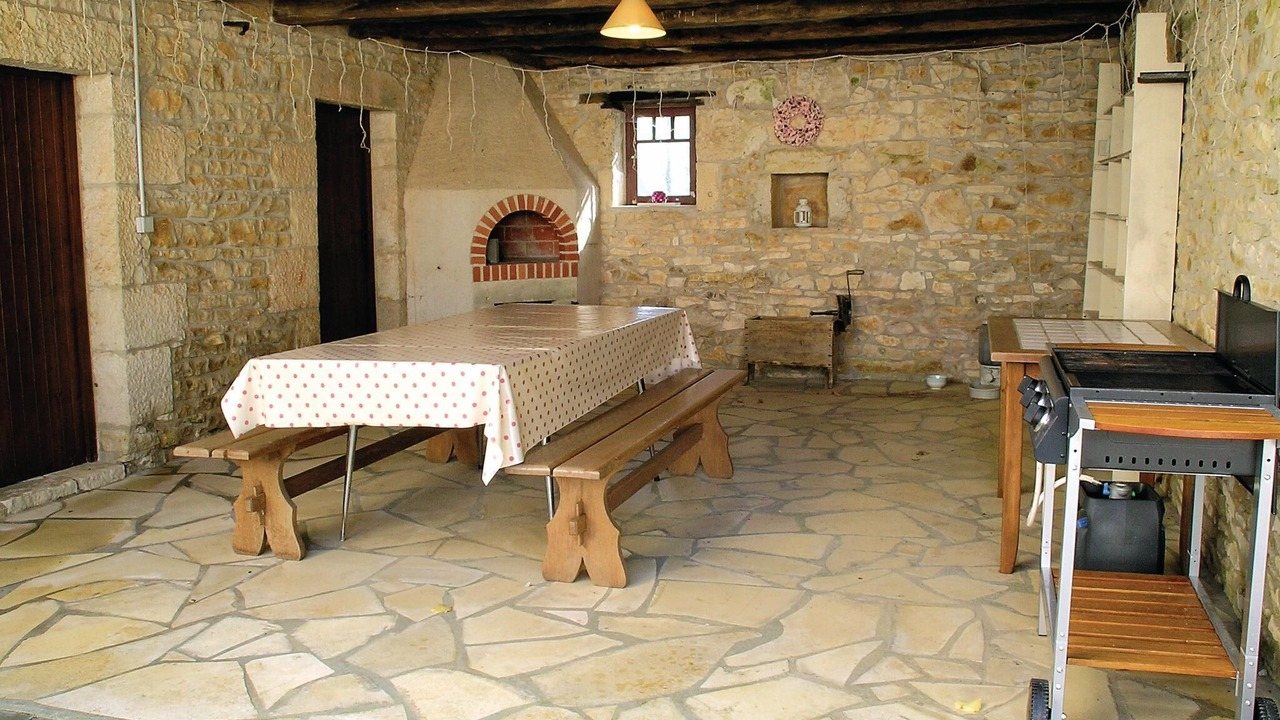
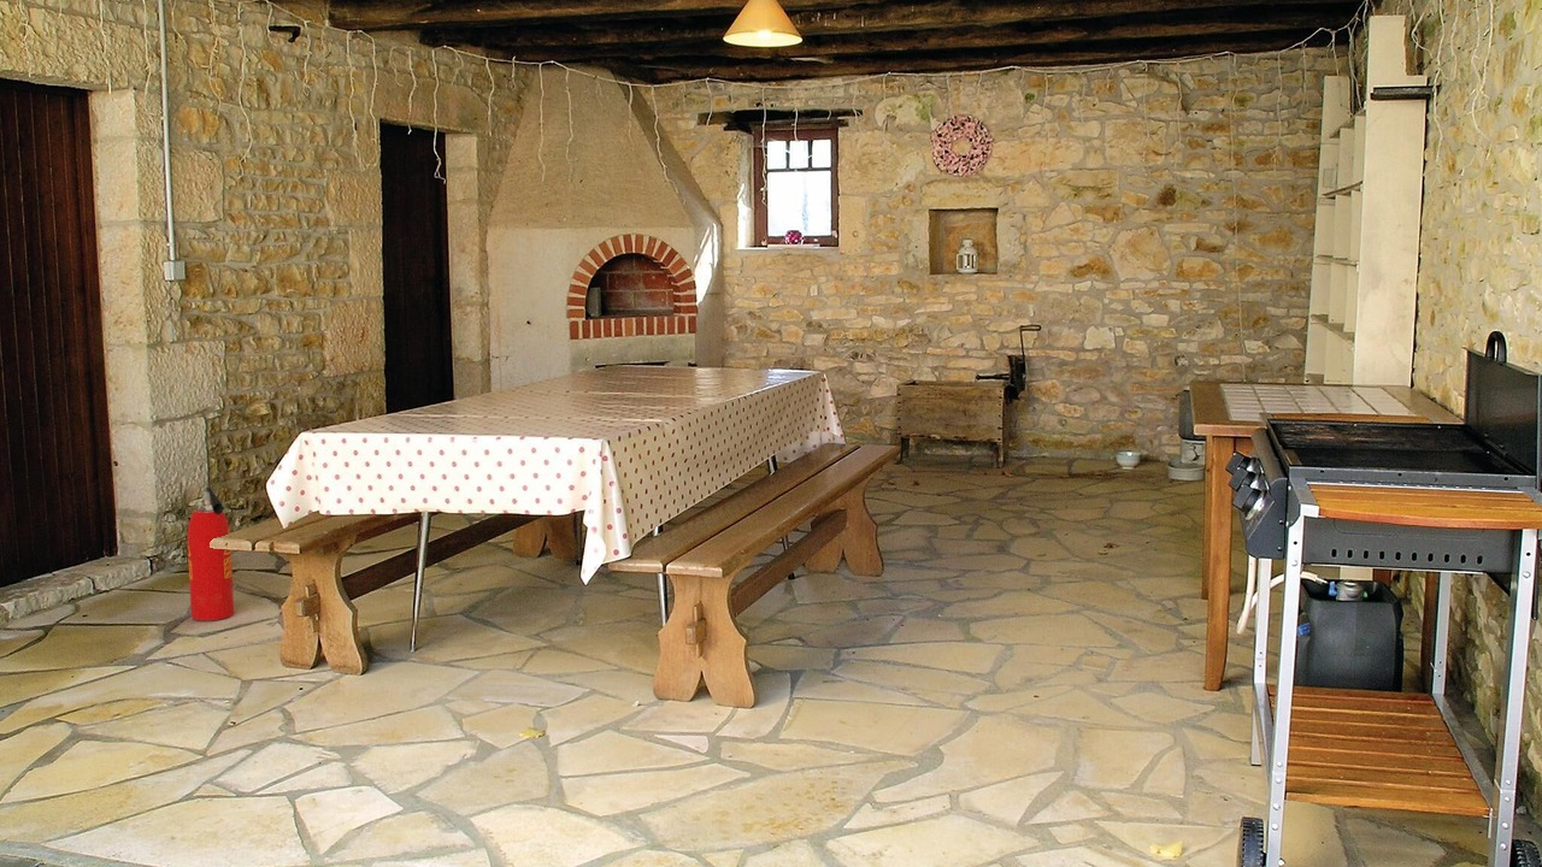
+ fire extinguisher [187,485,235,621]
